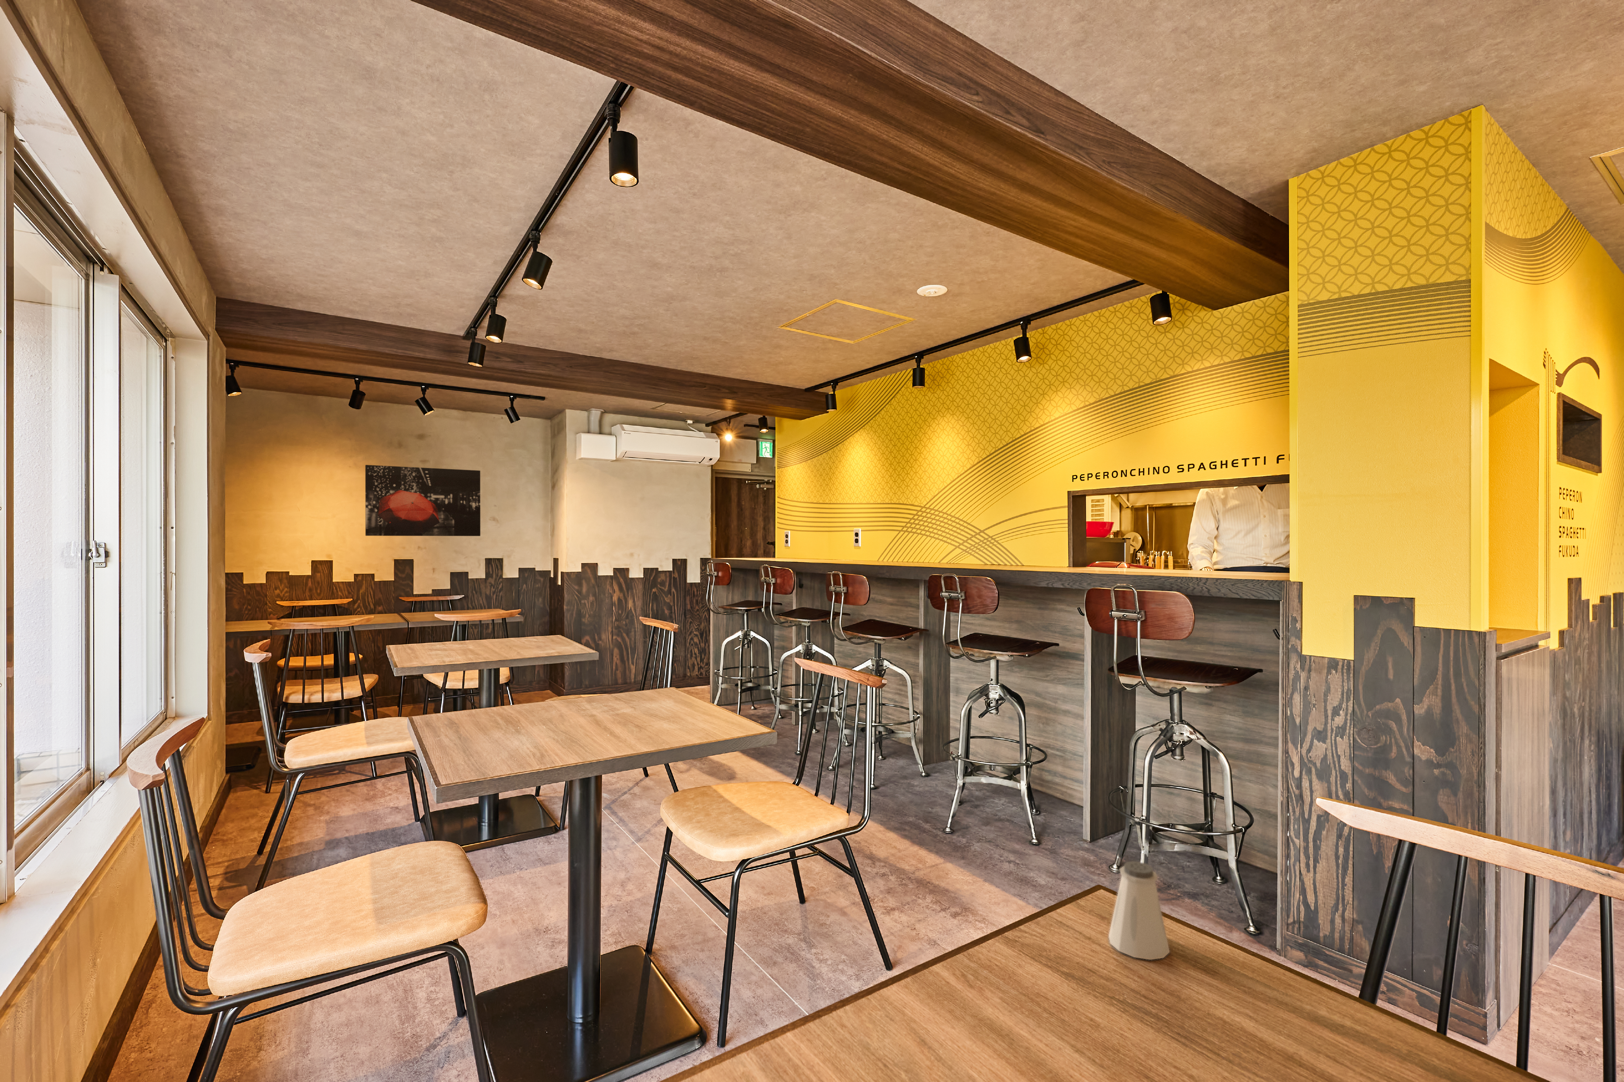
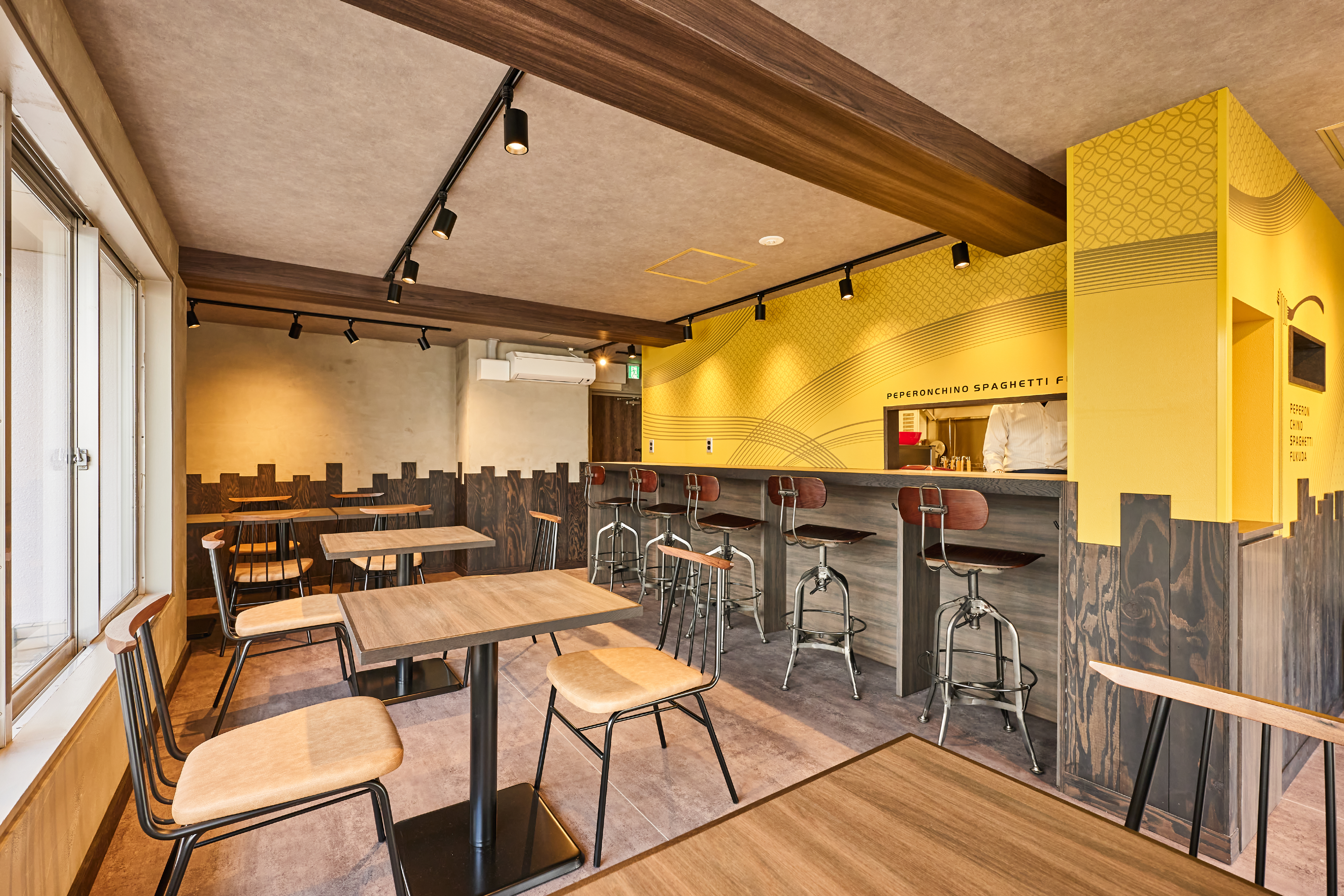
- saltshaker [1108,861,1170,960]
- wall art [365,465,481,536]
